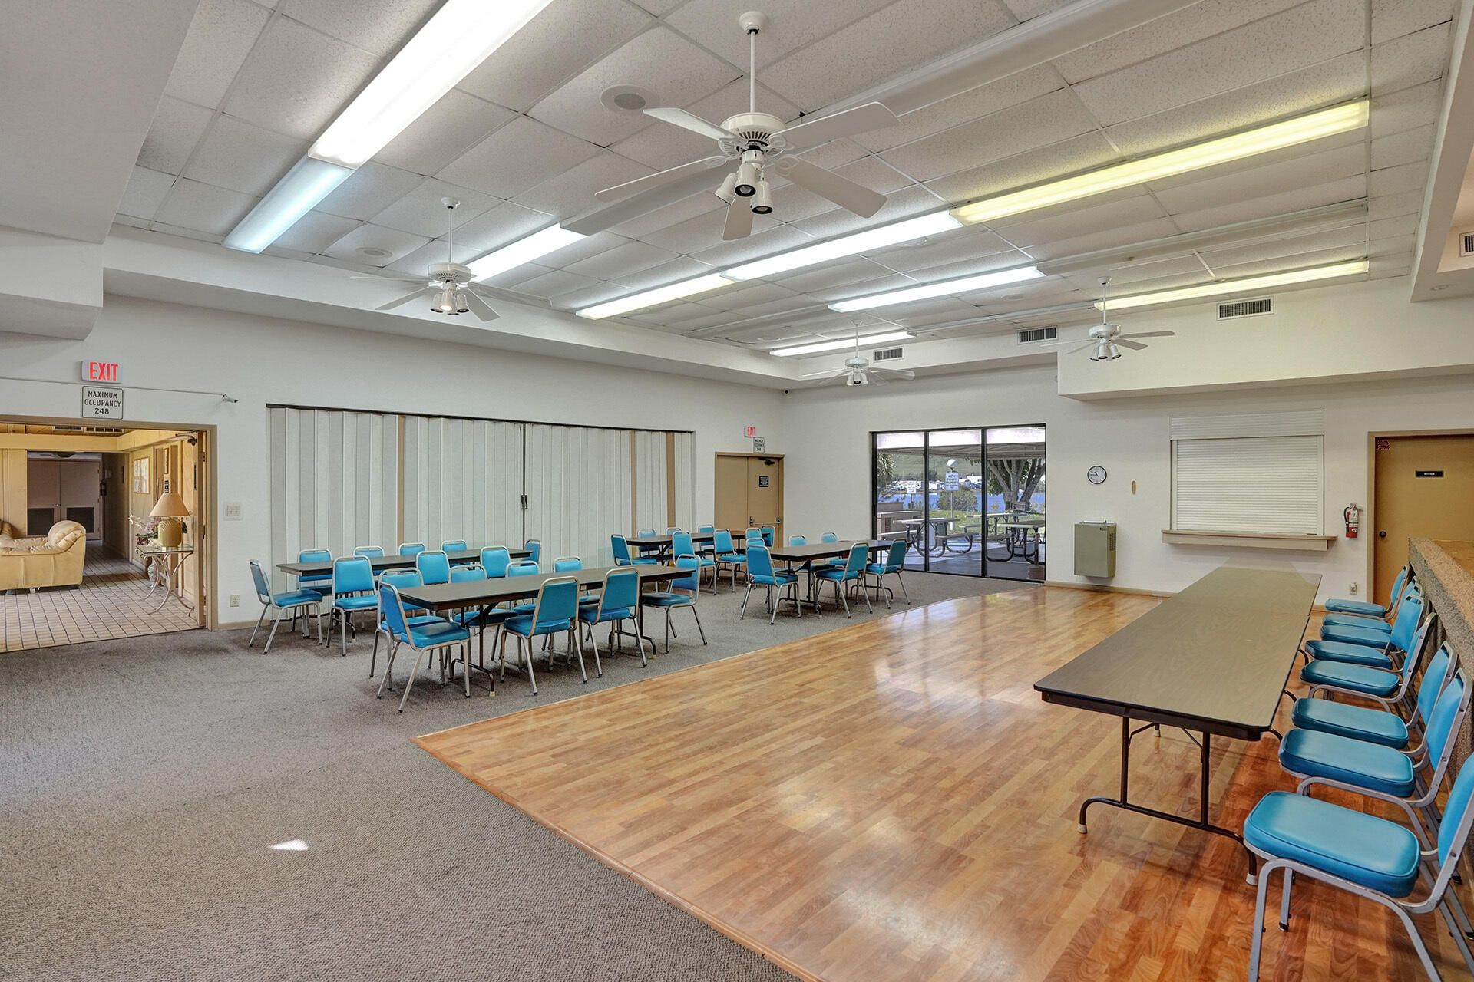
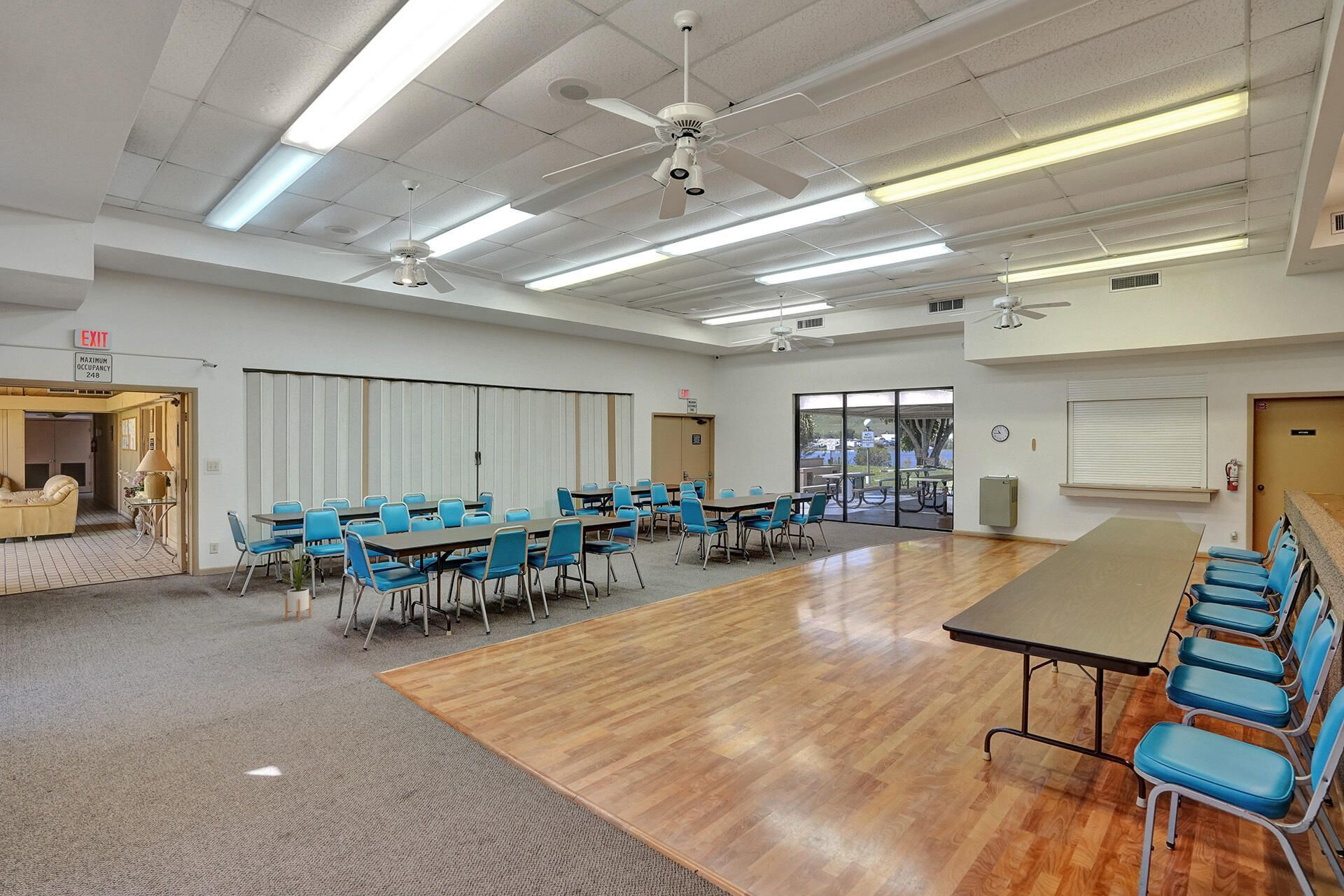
+ house plant [274,542,320,622]
